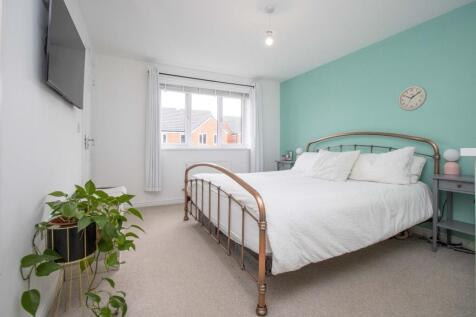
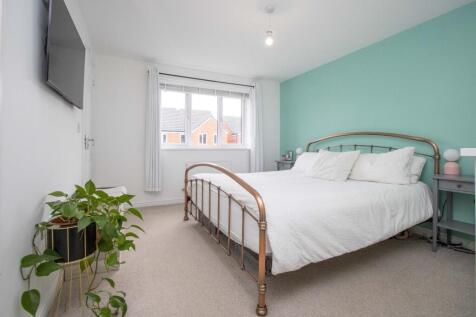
- wall clock [397,85,428,112]
